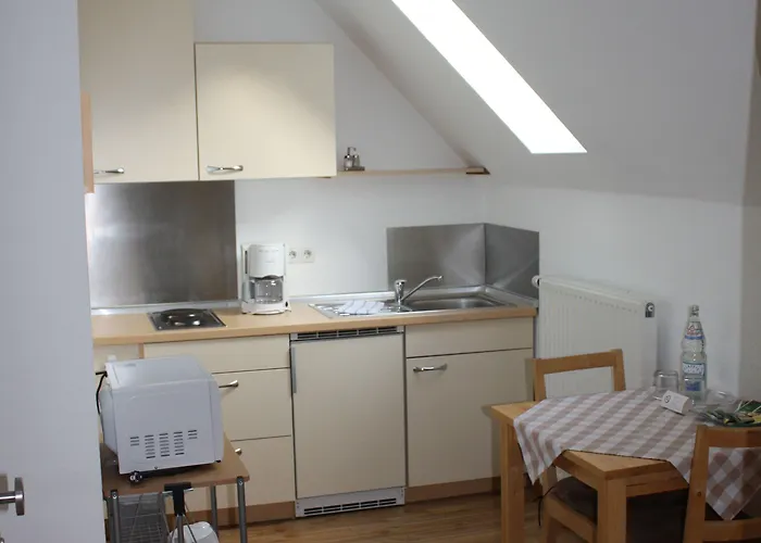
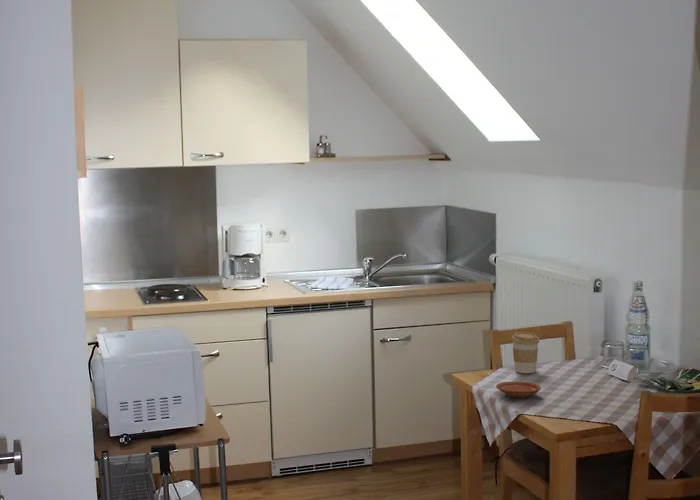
+ plate [495,381,542,399]
+ coffee cup [511,331,540,374]
